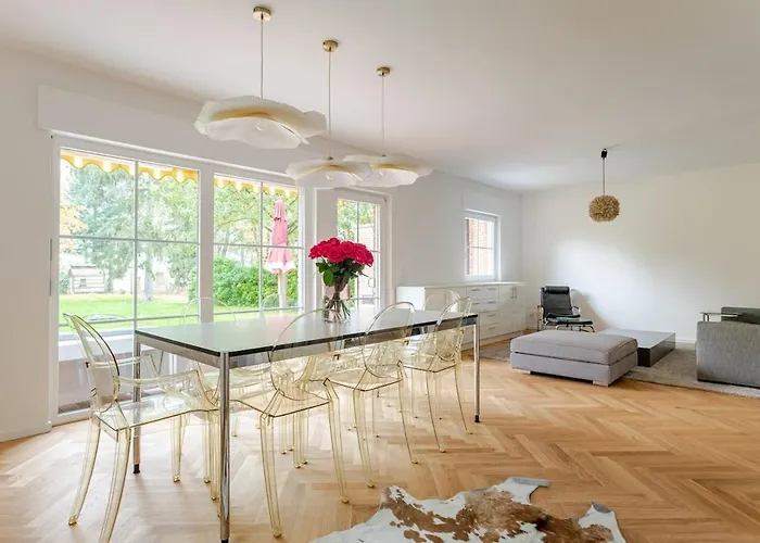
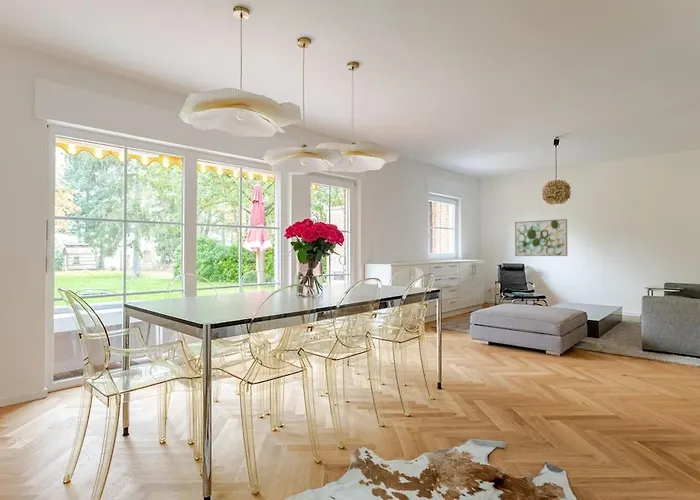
+ wall art [514,218,568,257]
